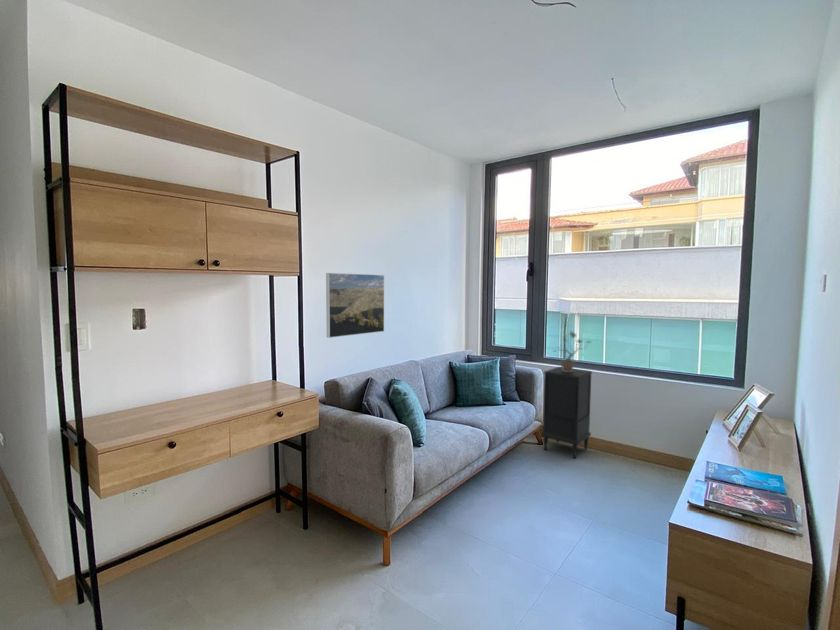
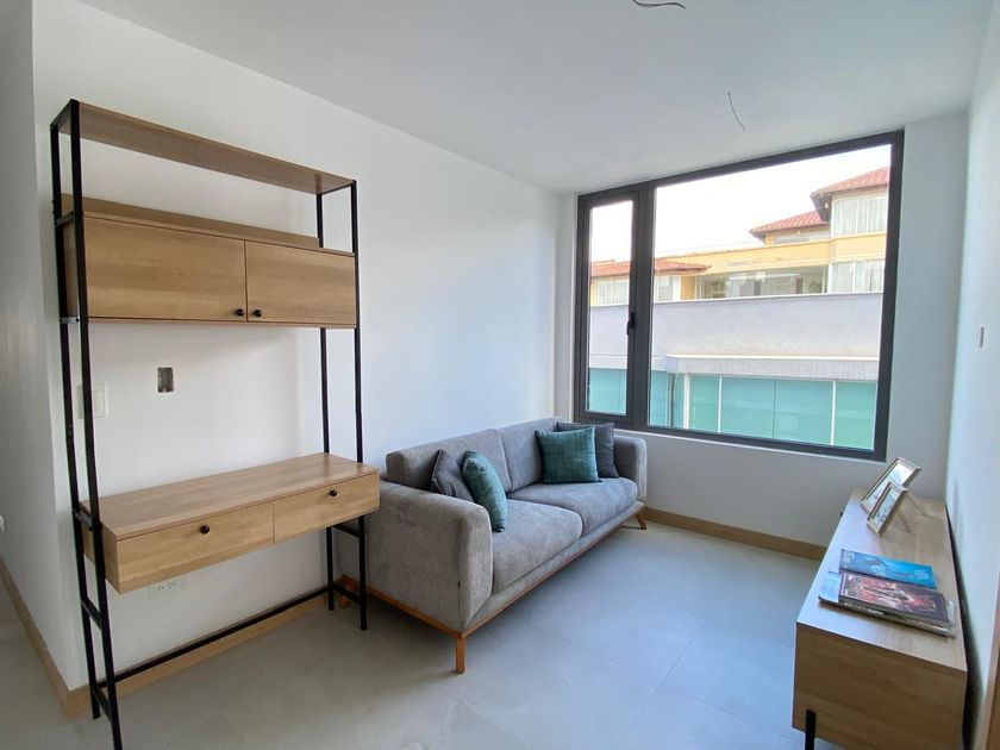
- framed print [325,272,385,339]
- nightstand [540,366,593,459]
- potted plant [554,330,592,372]
